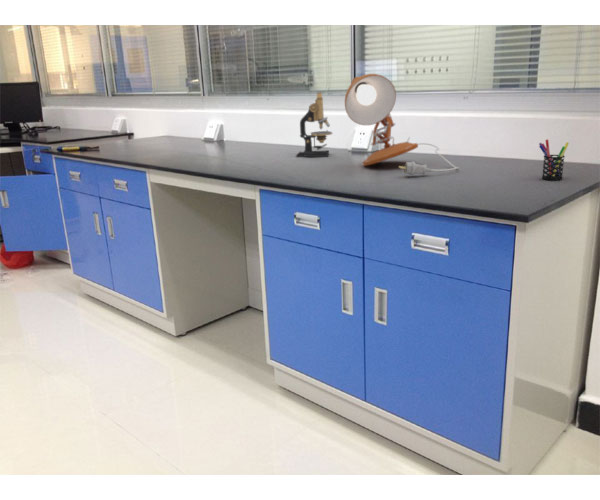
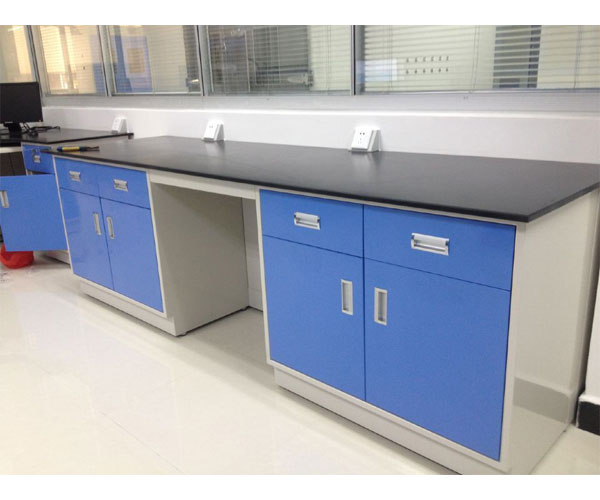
- pen holder [538,139,570,181]
- microscope [295,92,333,158]
- desk lamp [344,73,459,176]
